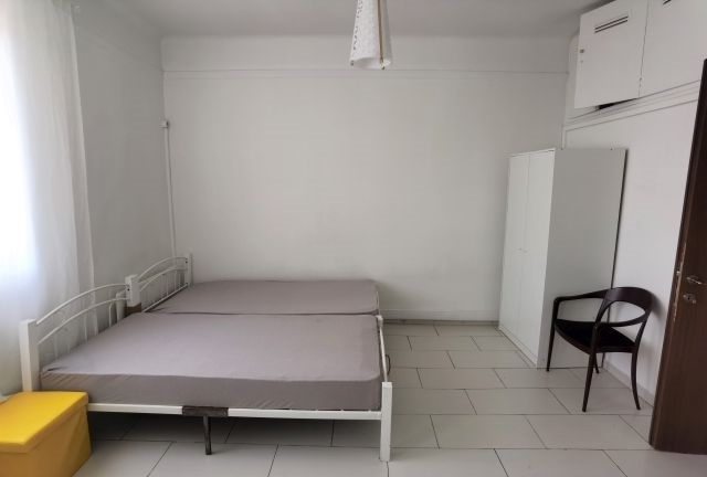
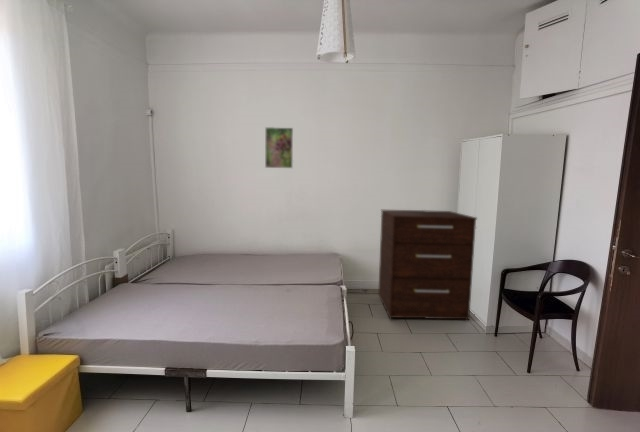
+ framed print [264,126,294,169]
+ dresser [377,209,478,321]
